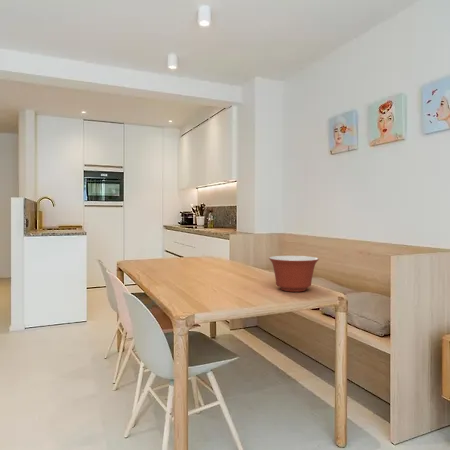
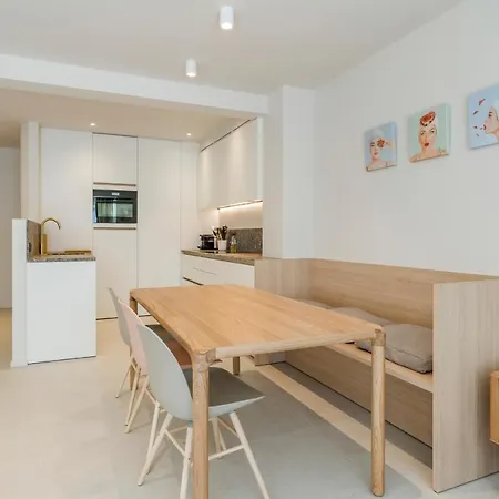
- mixing bowl [268,255,320,293]
